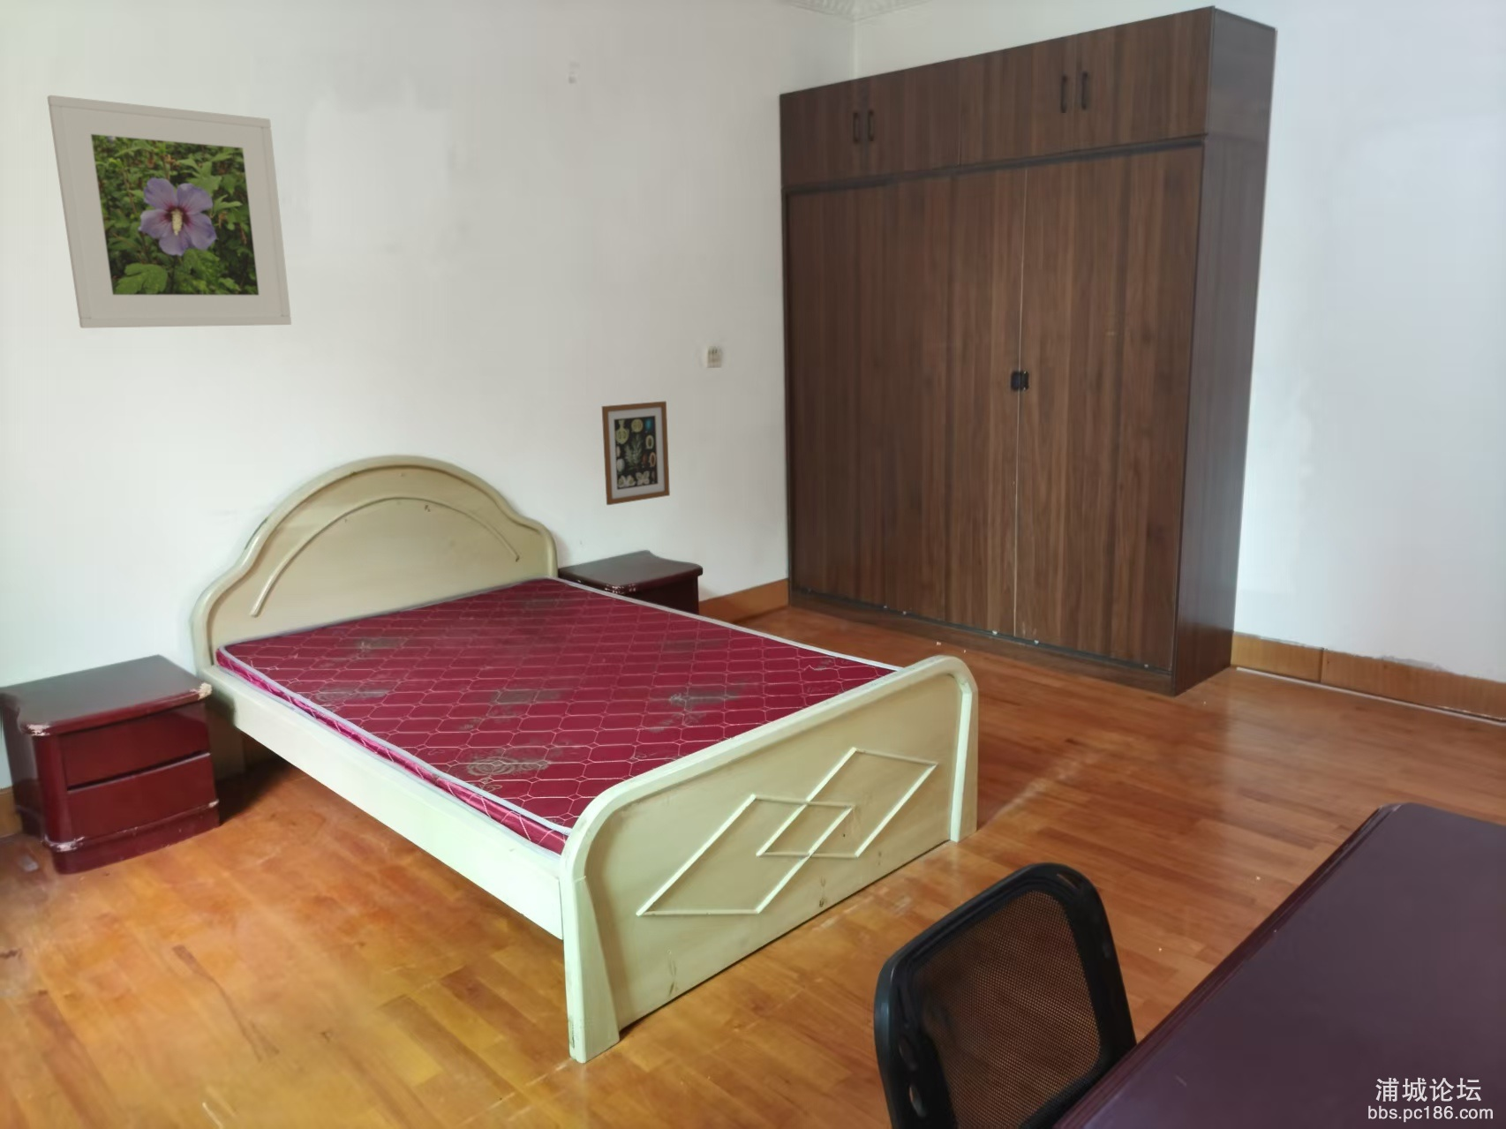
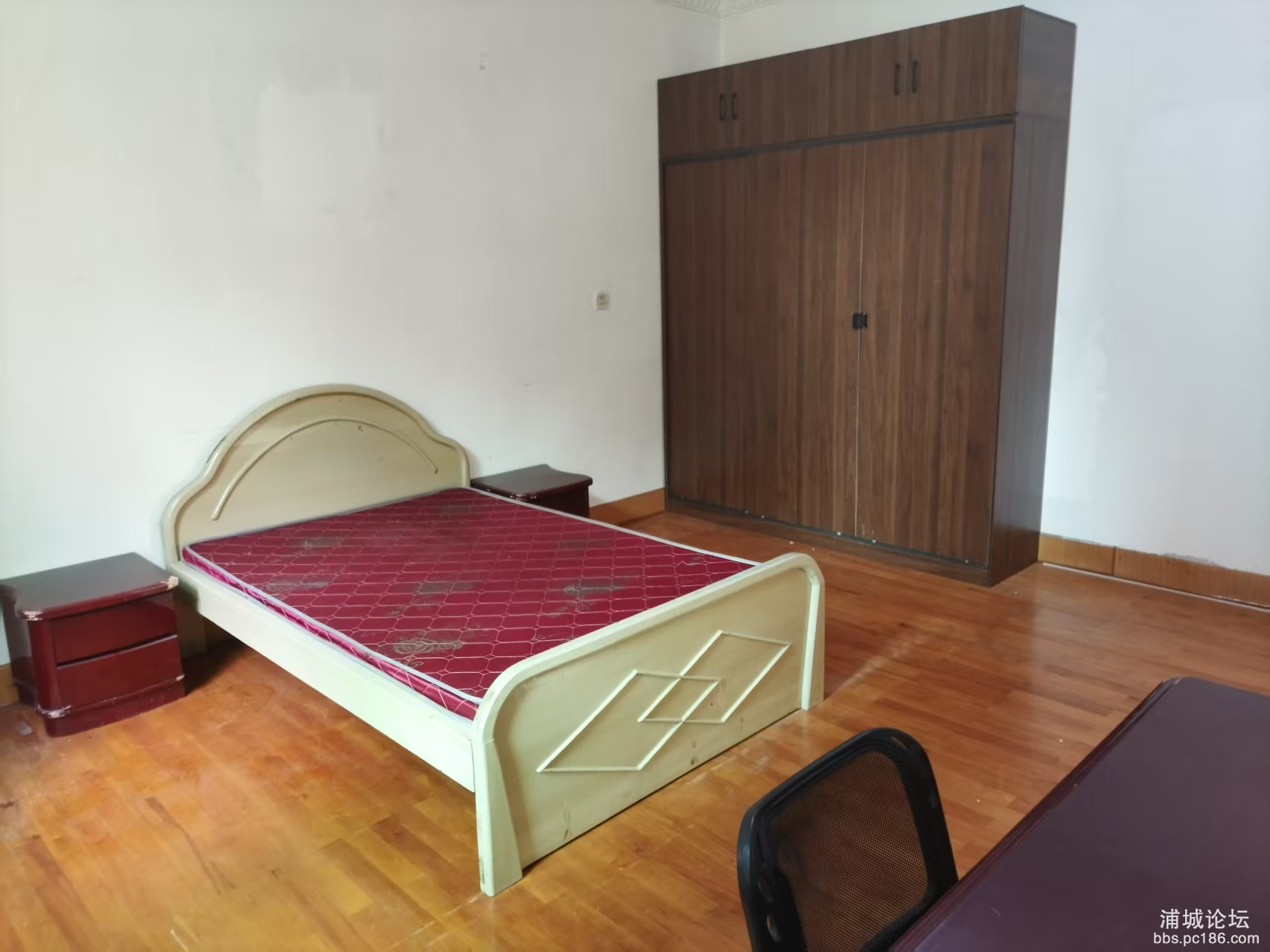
- wall art [601,400,671,506]
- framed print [46,95,292,330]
